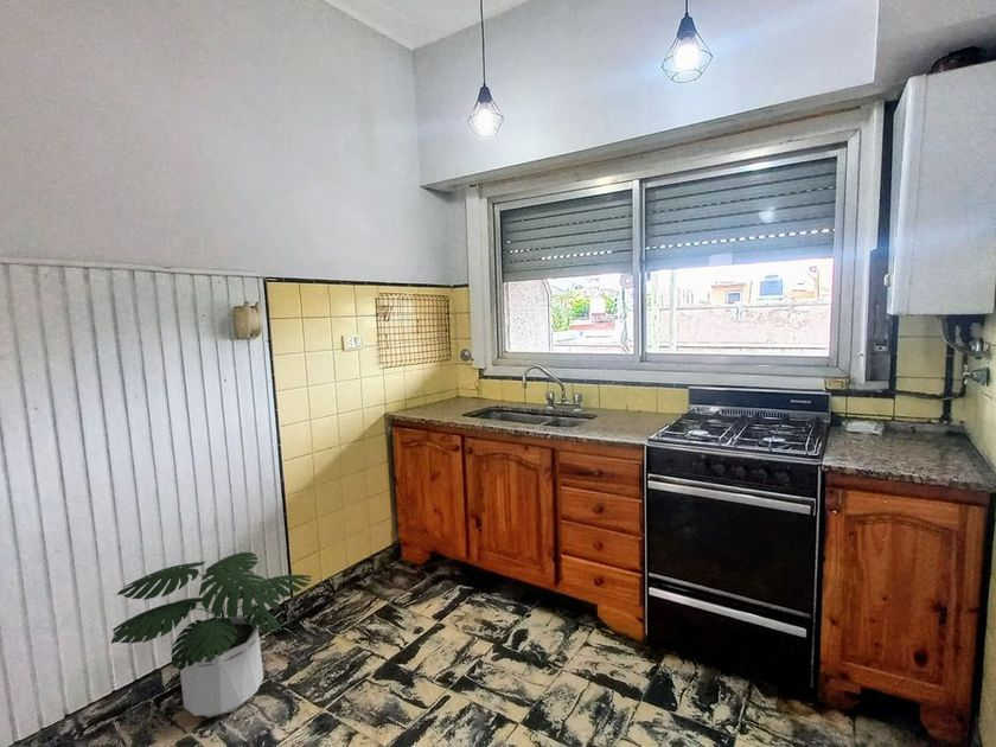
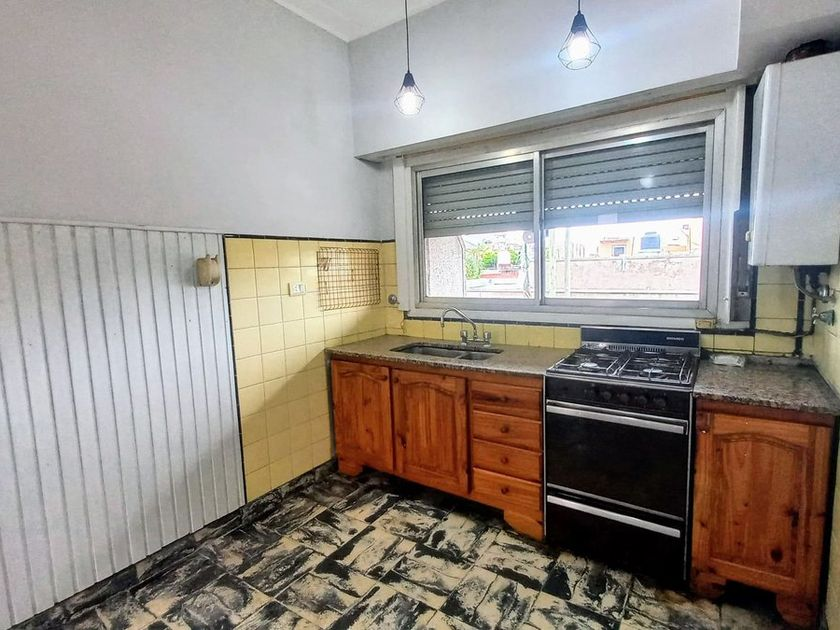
- potted plant [110,551,312,719]
